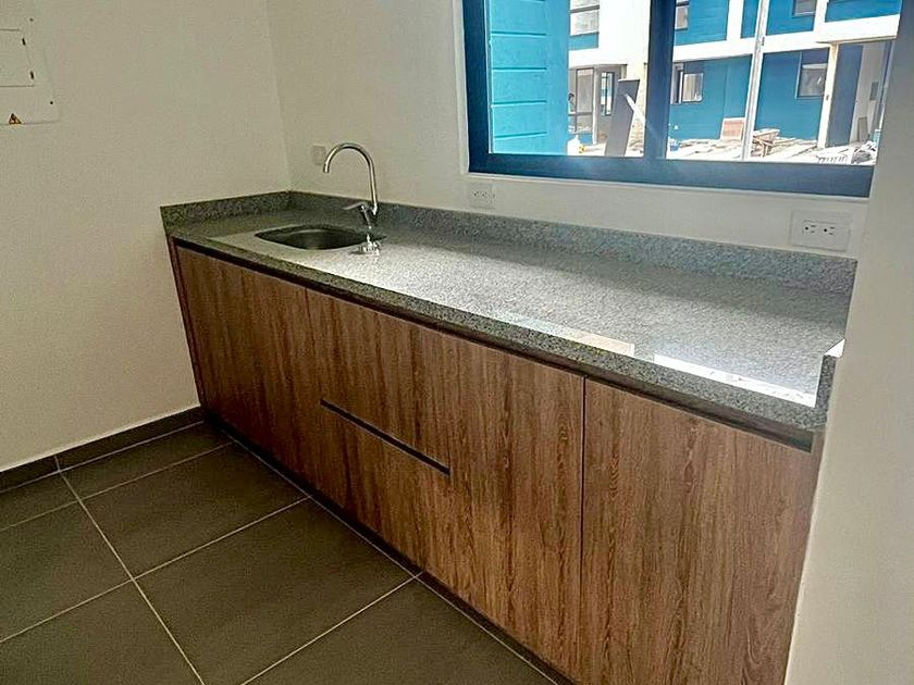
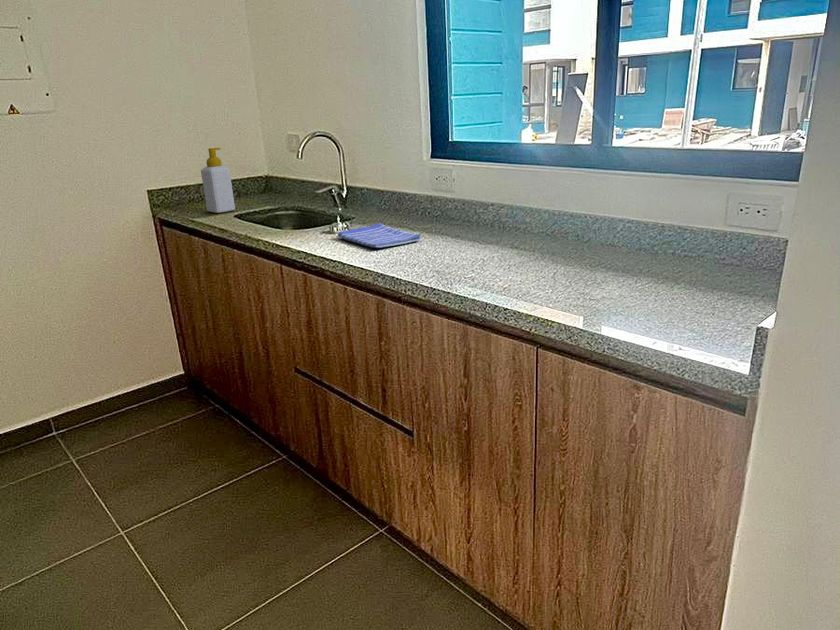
+ dish towel [337,222,422,249]
+ soap bottle [200,147,236,214]
